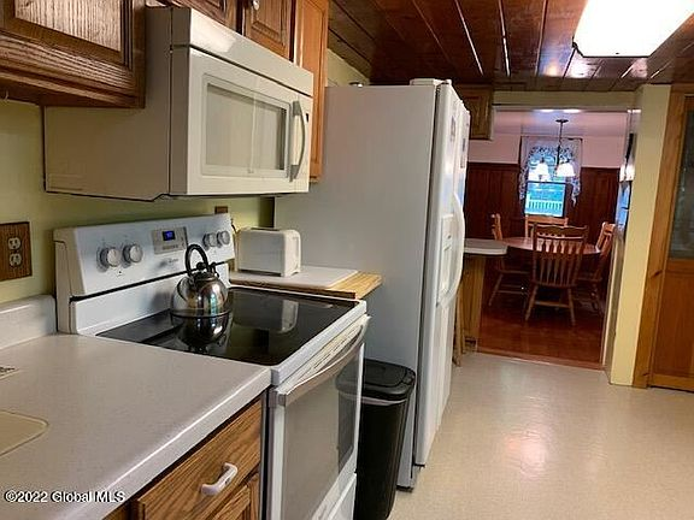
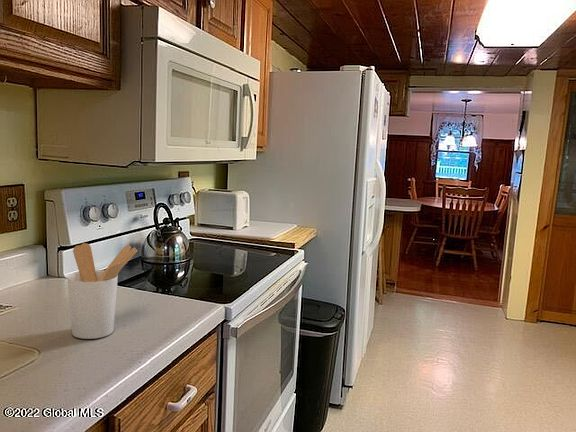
+ utensil holder [67,242,138,340]
